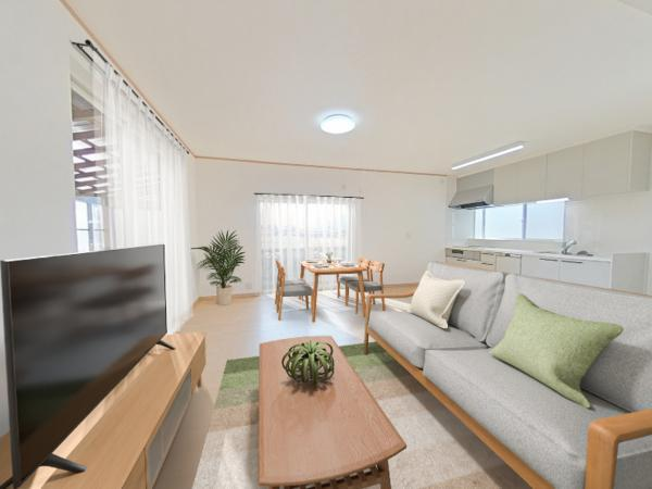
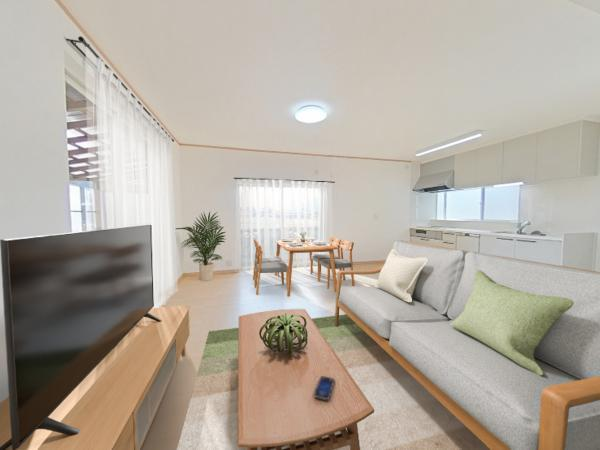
+ smartphone [313,375,336,401]
